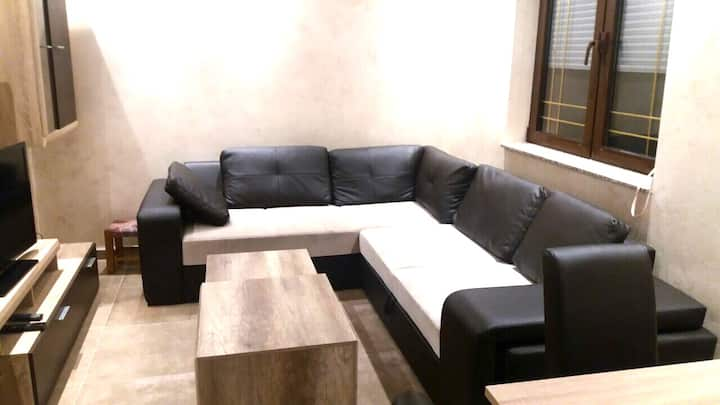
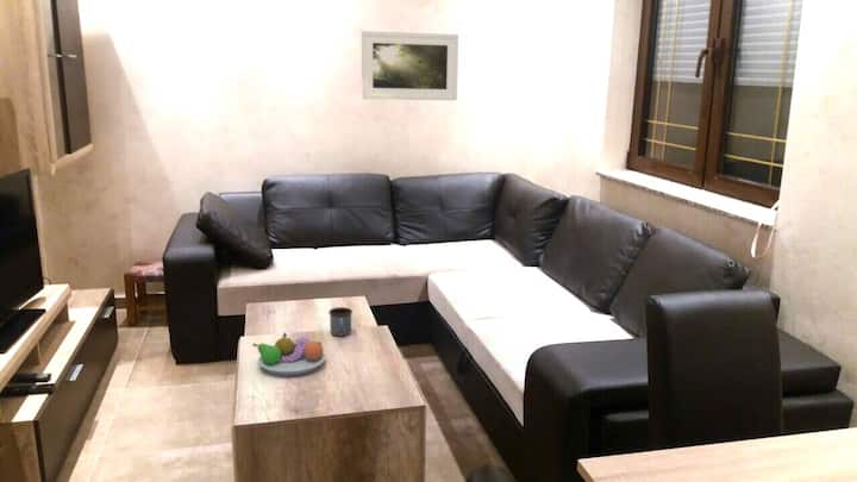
+ mug [327,306,354,337]
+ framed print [361,30,459,101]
+ fruit bowl [251,331,327,376]
